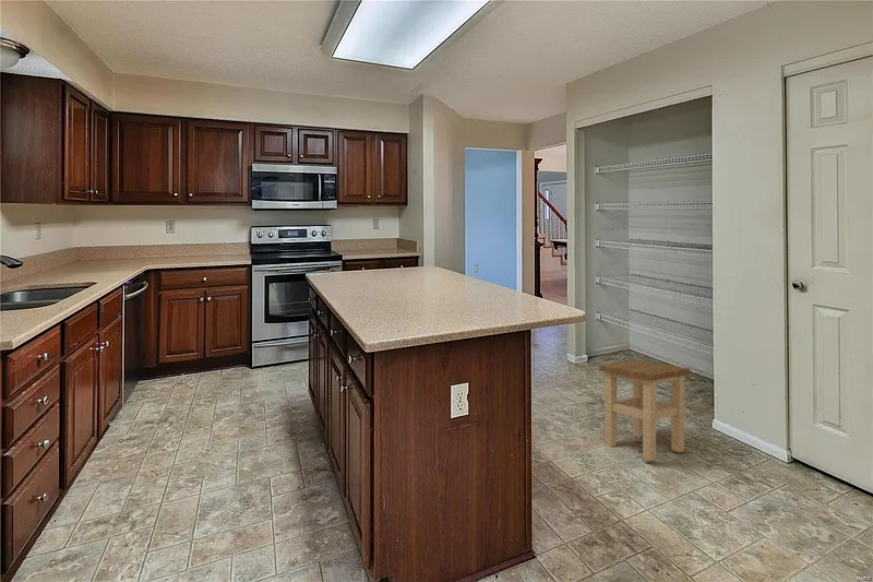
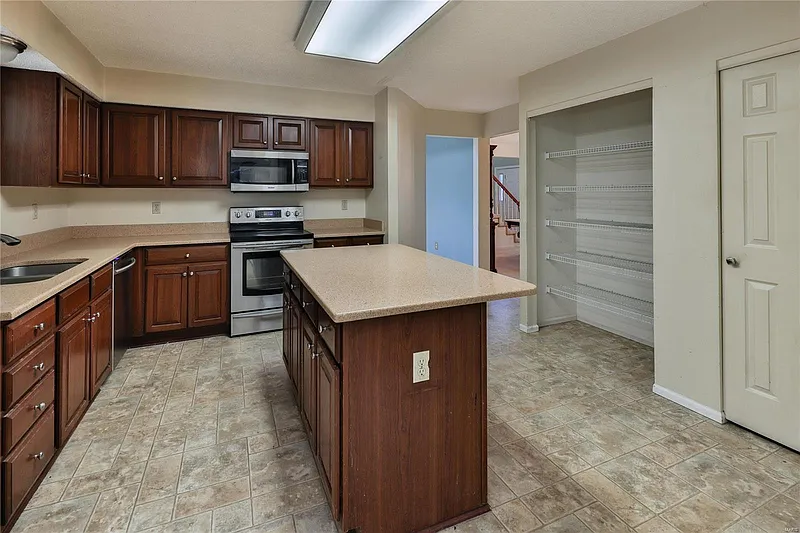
- stool [598,359,691,462]
